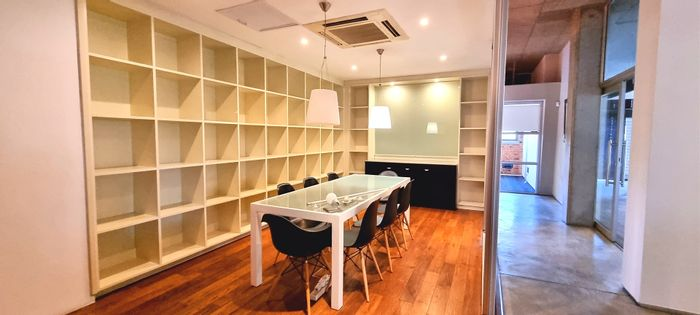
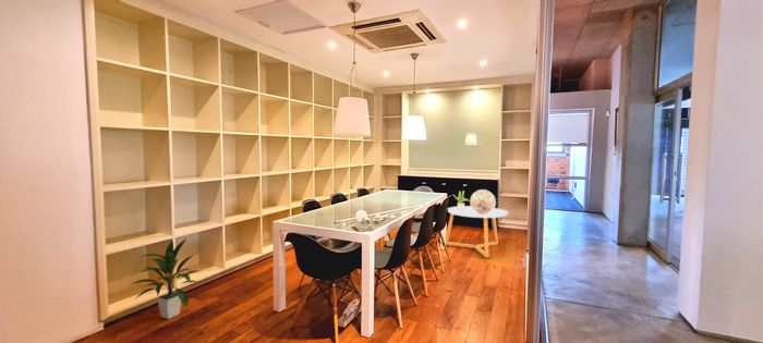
+ coffee table [445,205,509,258]
+ potted plant [451,189,470,210]
+ indoor plant [129,236,202,320]
+ decorative sphere [469,188,497,215]
